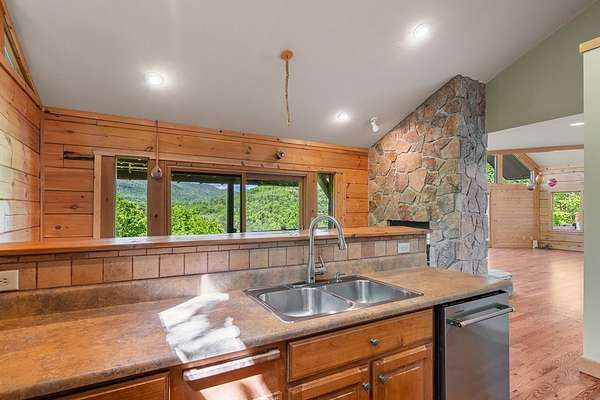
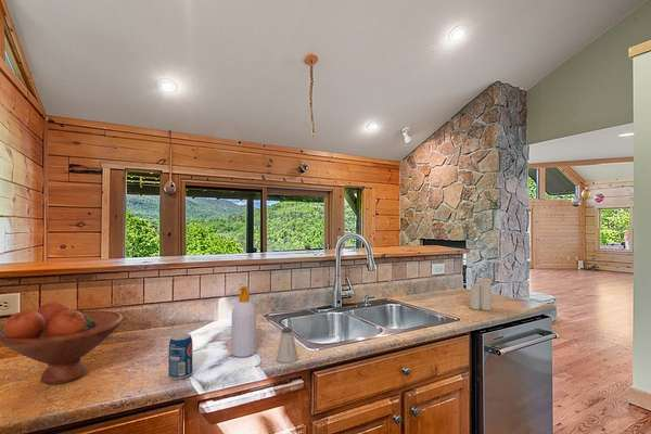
+ candle [468,277,493,311]
+ beverage can [167,332,194,381]
+ soap bottle [230,285,257,358]
+ saltshaker [276,327,298,363]
+ fruit bowl [0,301,125,385]
